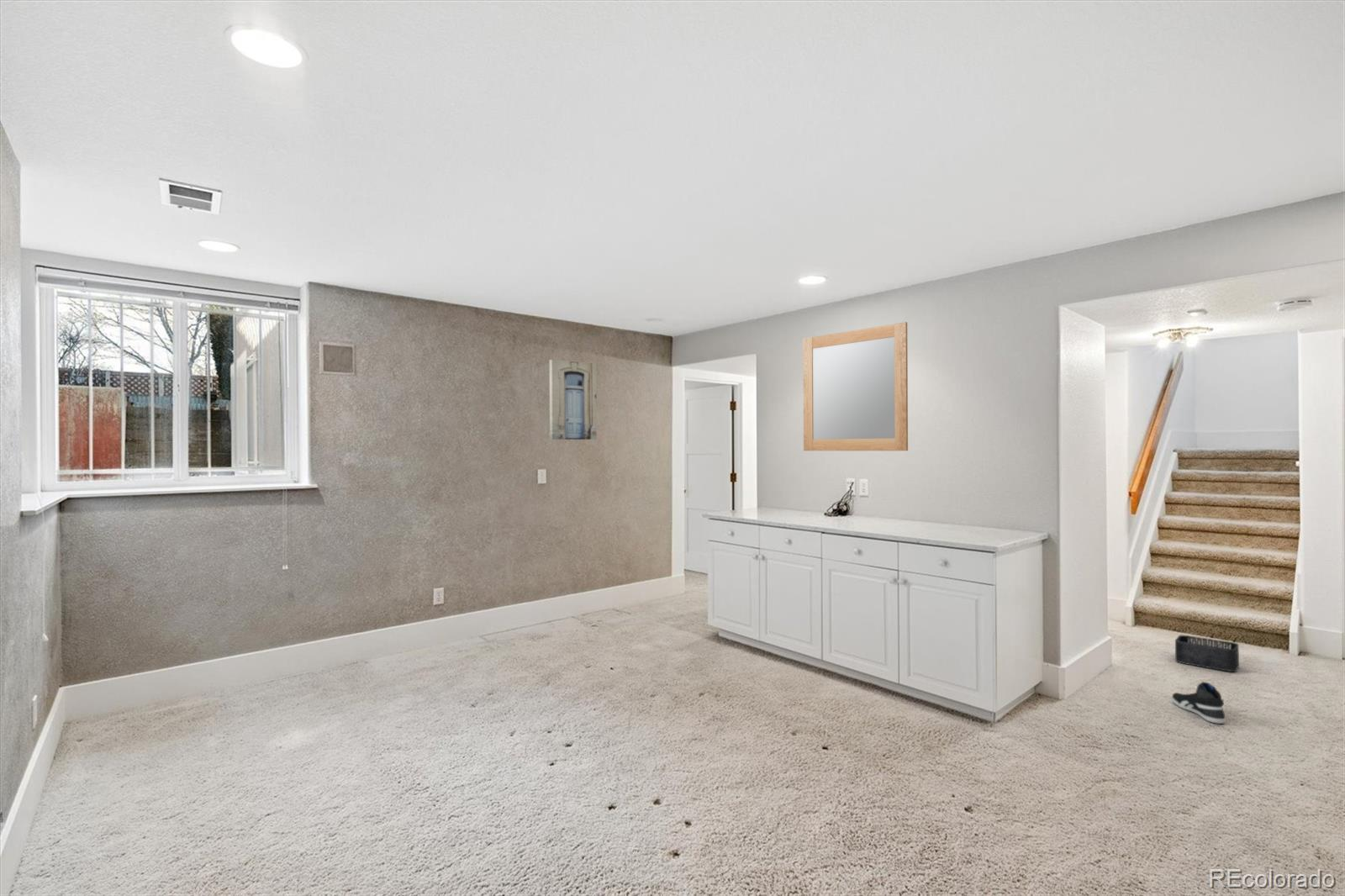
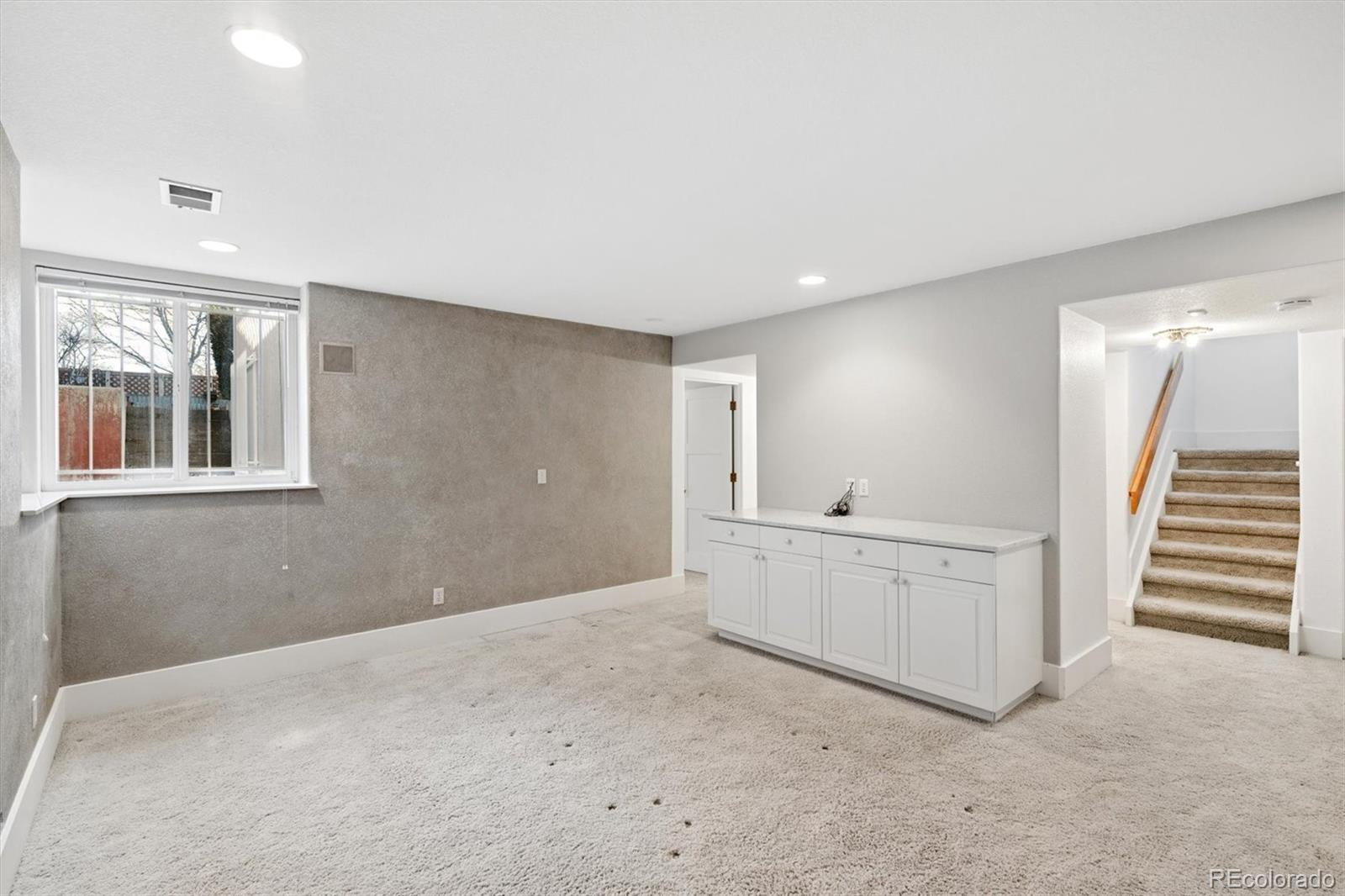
- wall art [549,359,598,440]
- storage bin [1174,635,1240,672]
- home mirror [802,321,909,451]
- sneaker [1171,681,1226,725]
